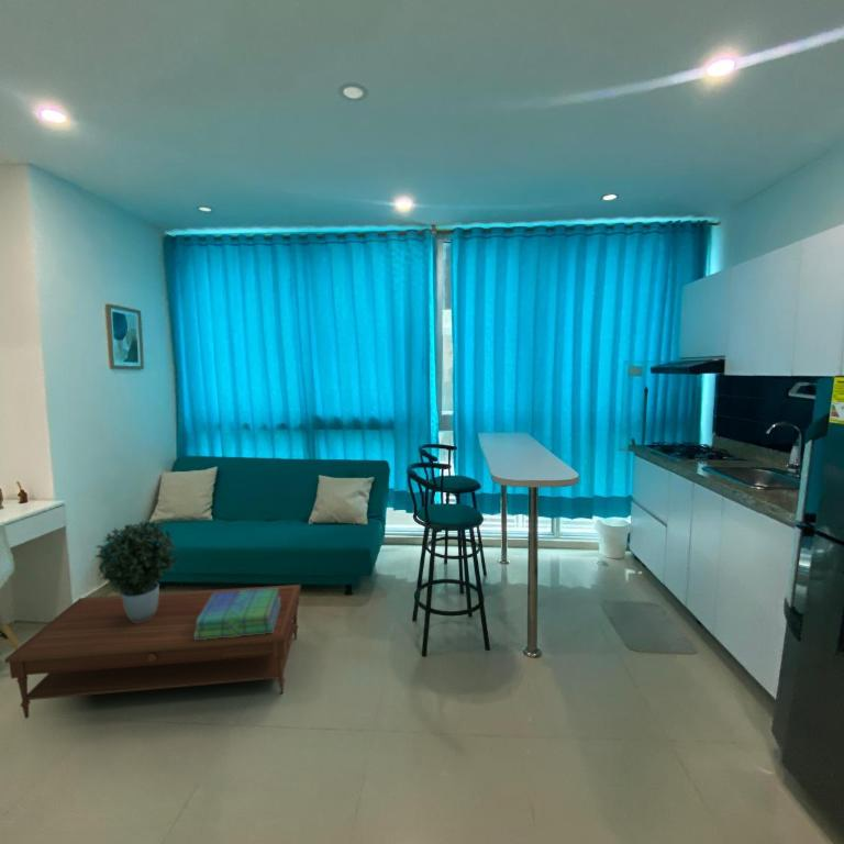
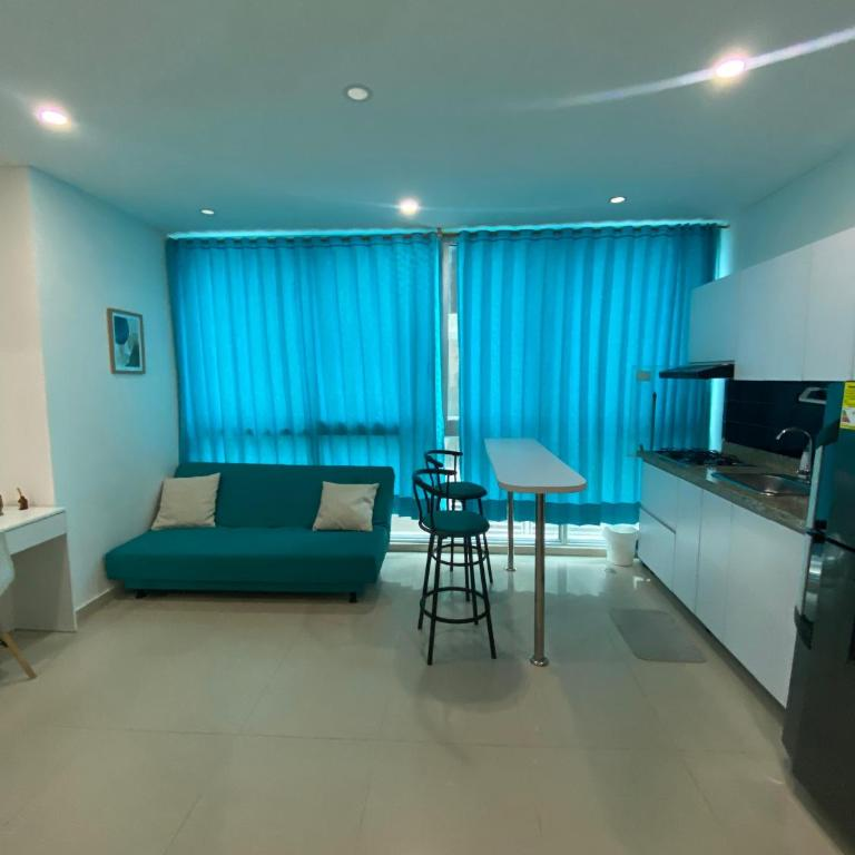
- stack of books [195,589,280,640]
- potted plant [95,520,179,623]
- coffee table [3,584,302,720]
